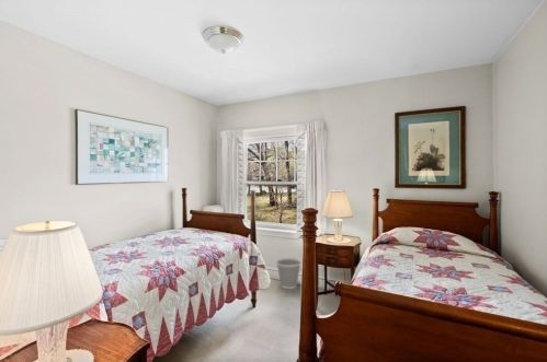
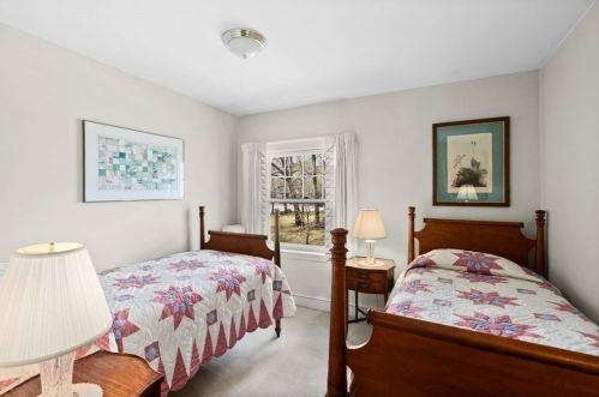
- wastebasket [275,257,303,290]
